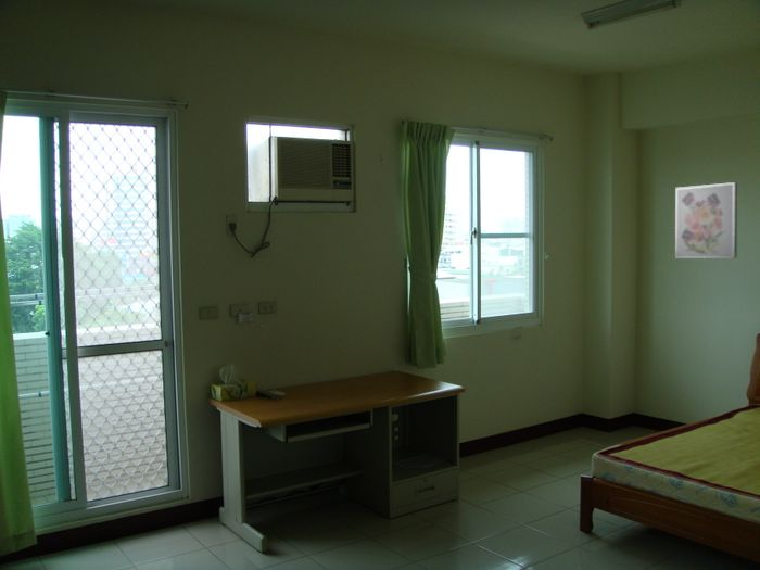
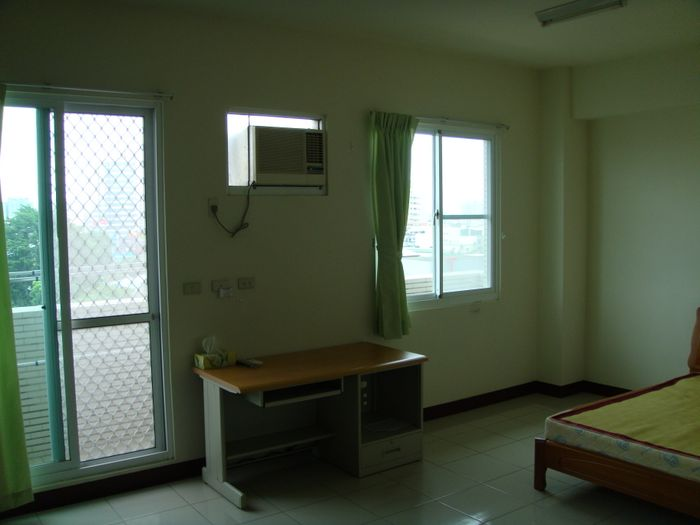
- wall art [674,181,738,259]
